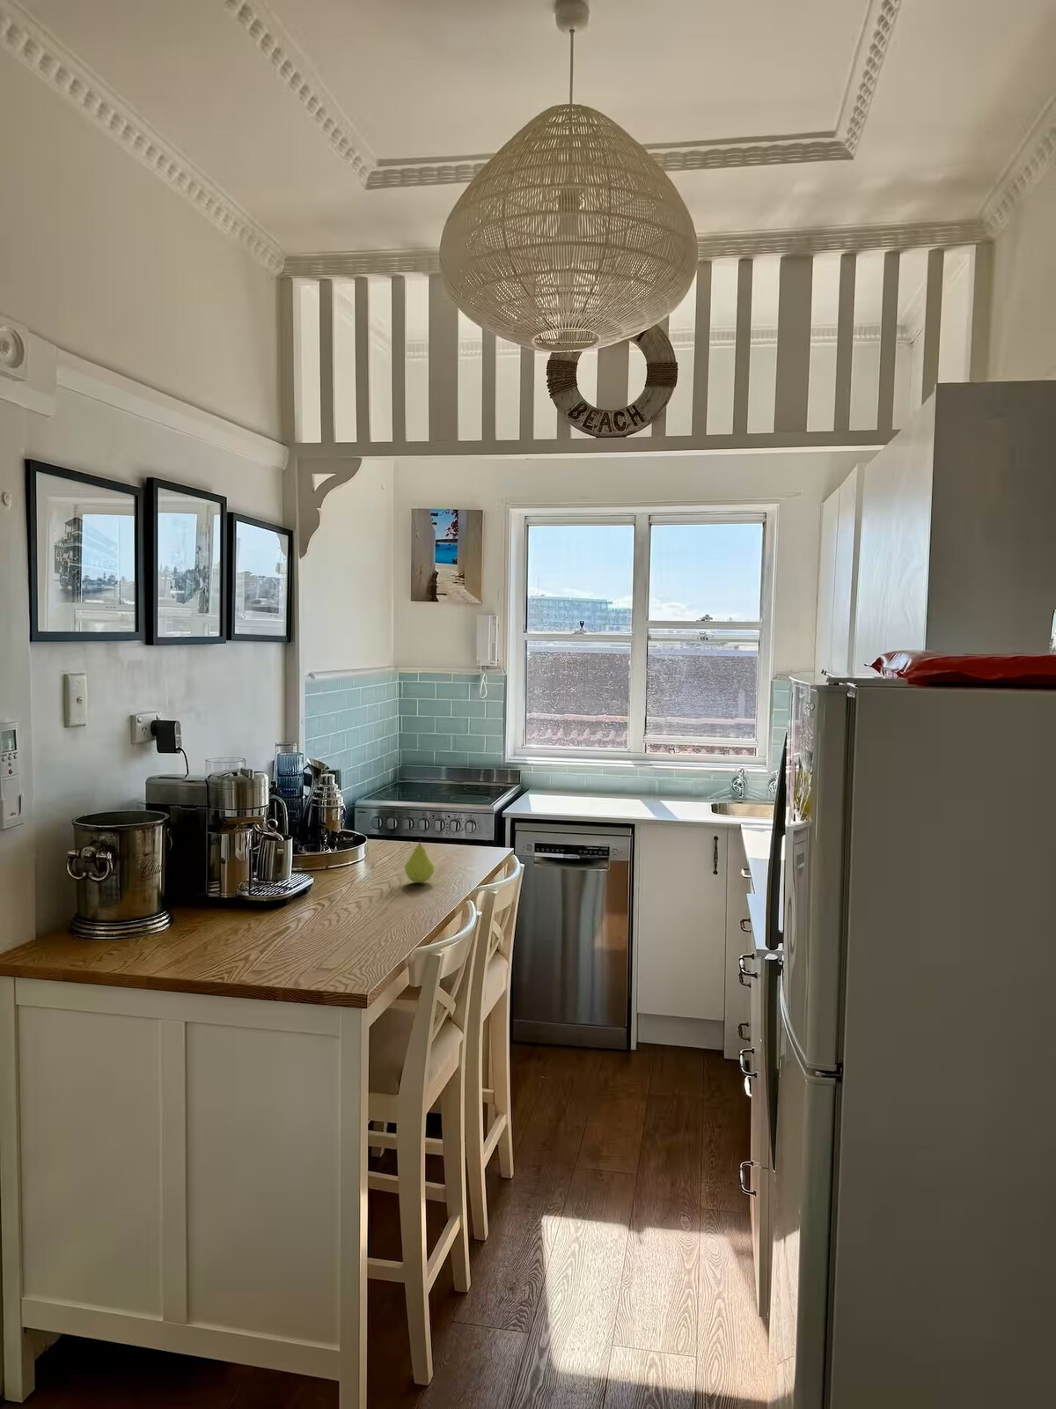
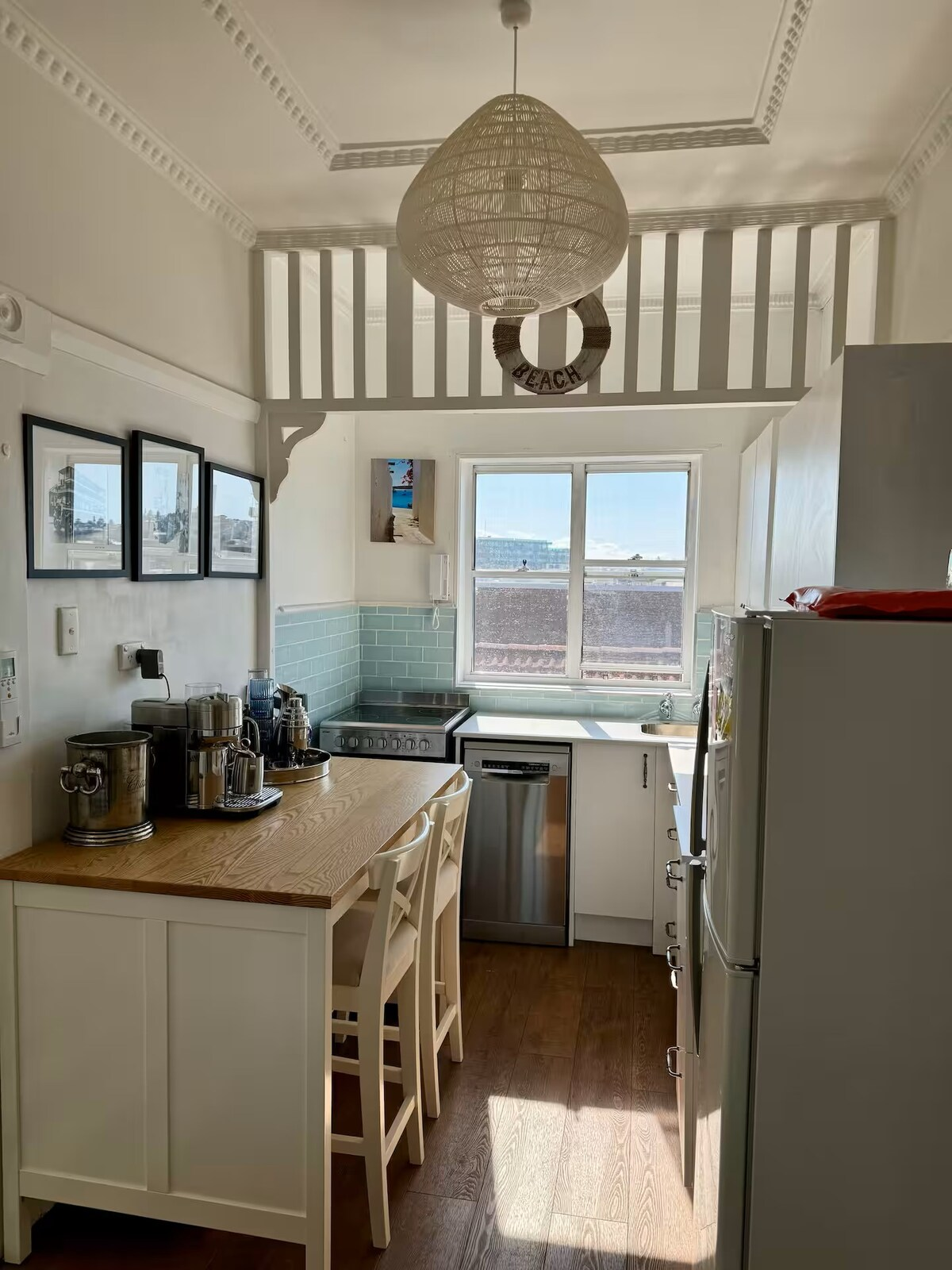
- fruit [404,839,436,883]
